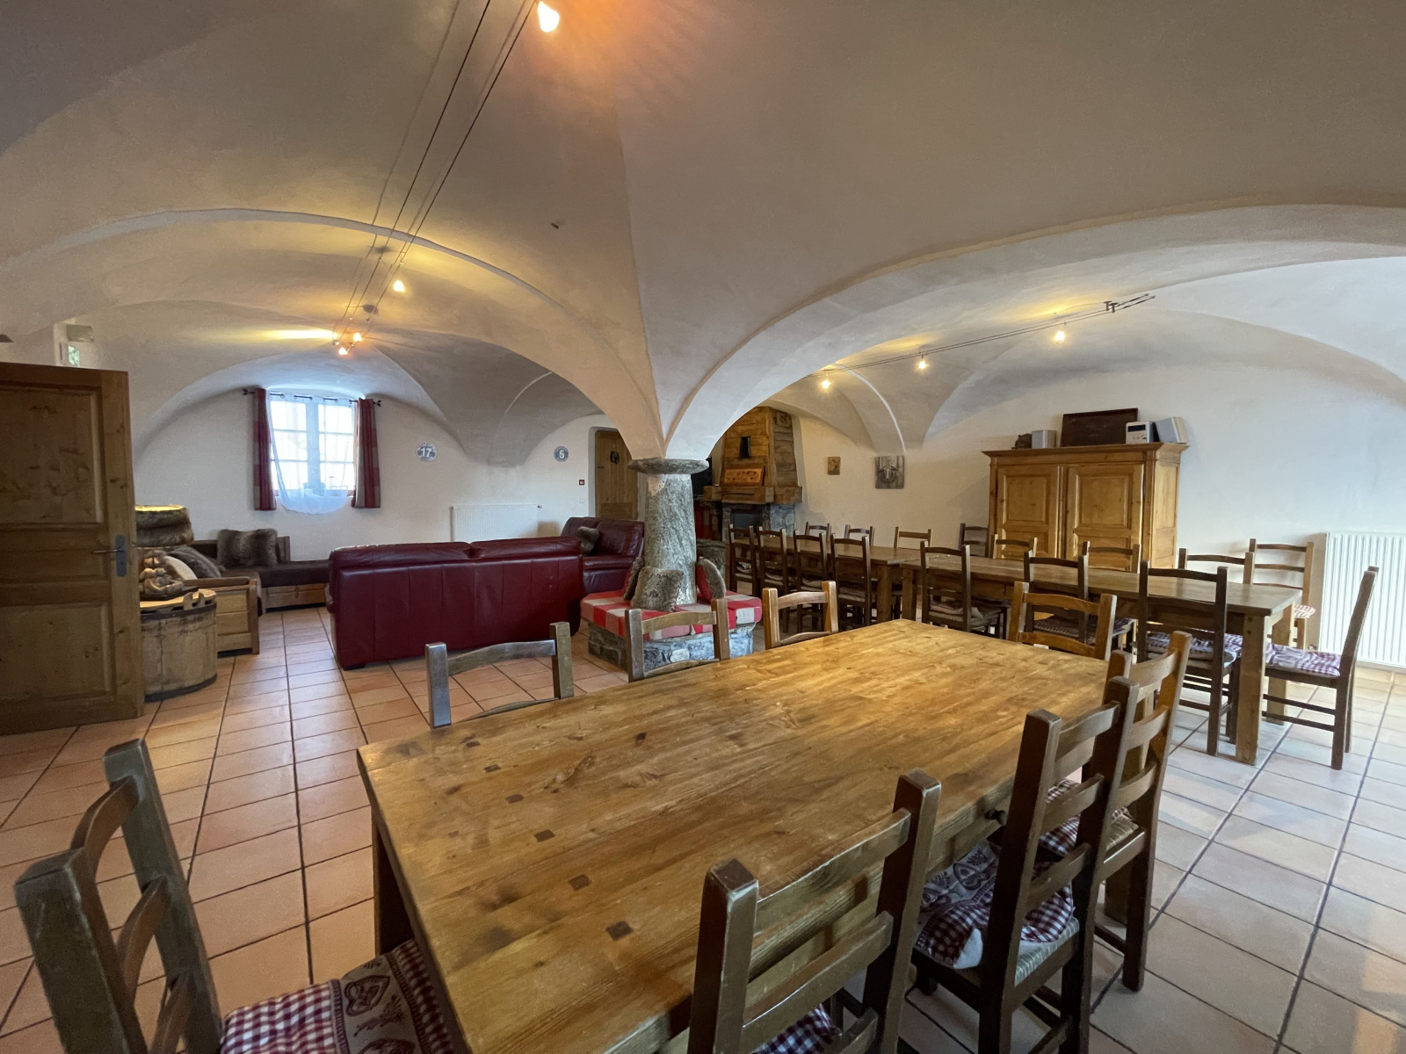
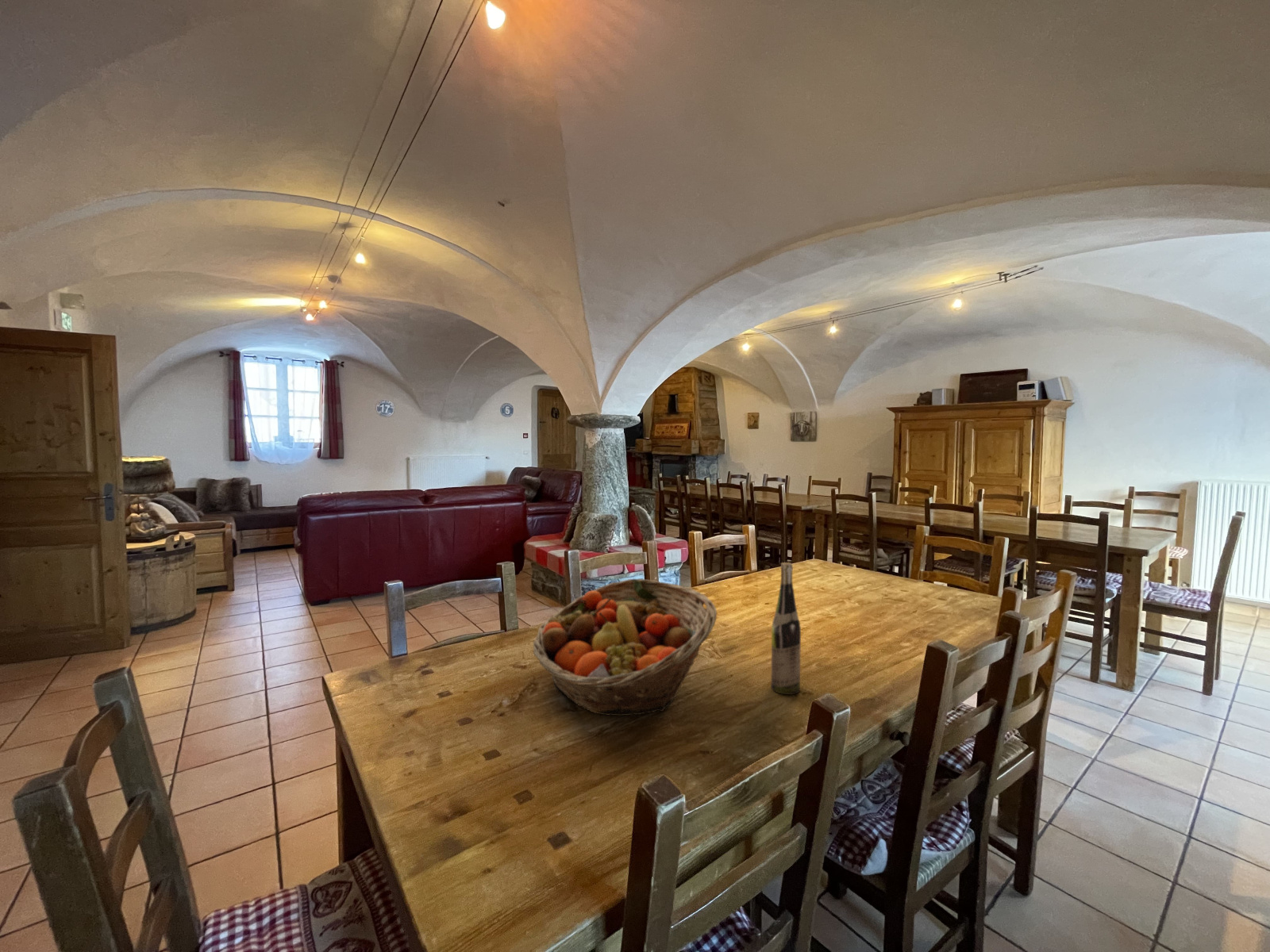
+ wine bottle [770,562,802,696]
+ fruit basket [532,578,718,716]
